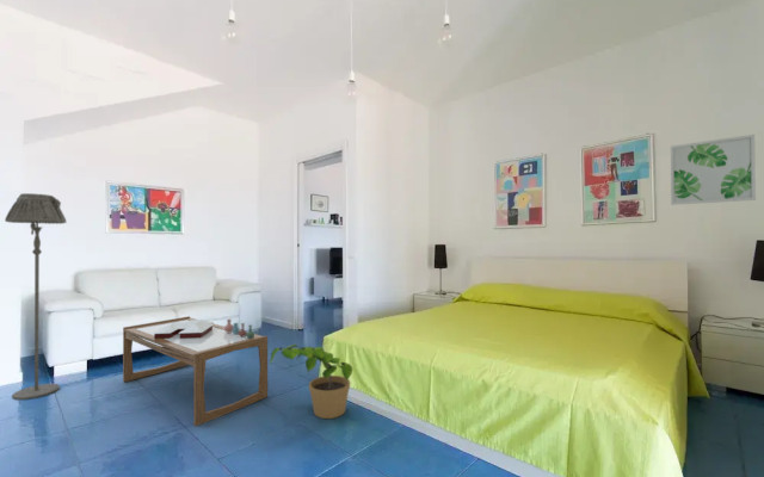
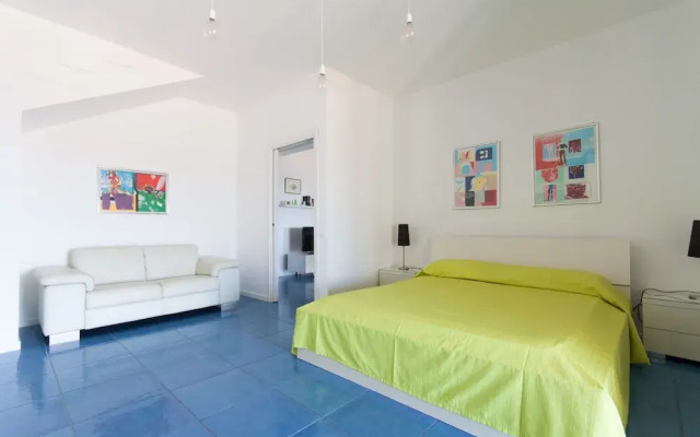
- wall art [670,134,757,206]
- books [153,318,214,339]
- vase [223,318,255,339]
- coffee table [122,315,269,427]
- potted plant [269,343,353,420]
- floor lamp [4,192,67,401]
